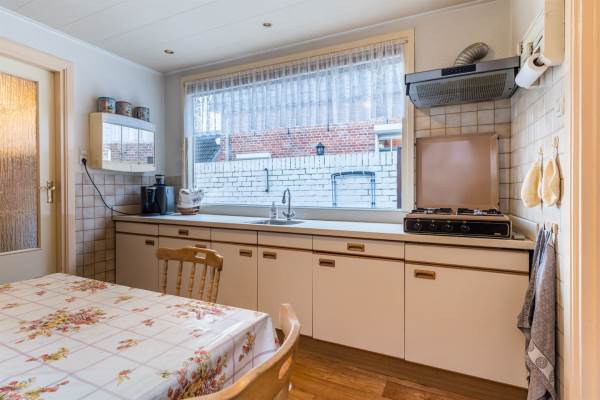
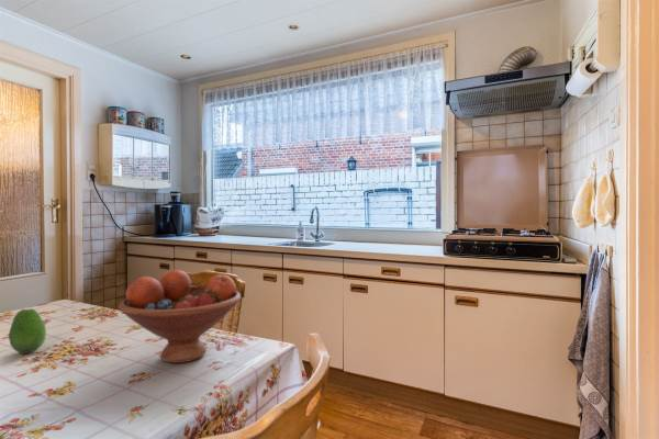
+ fruit bowl [118,269,242,364]
+ fruit [8,308,47,354]
